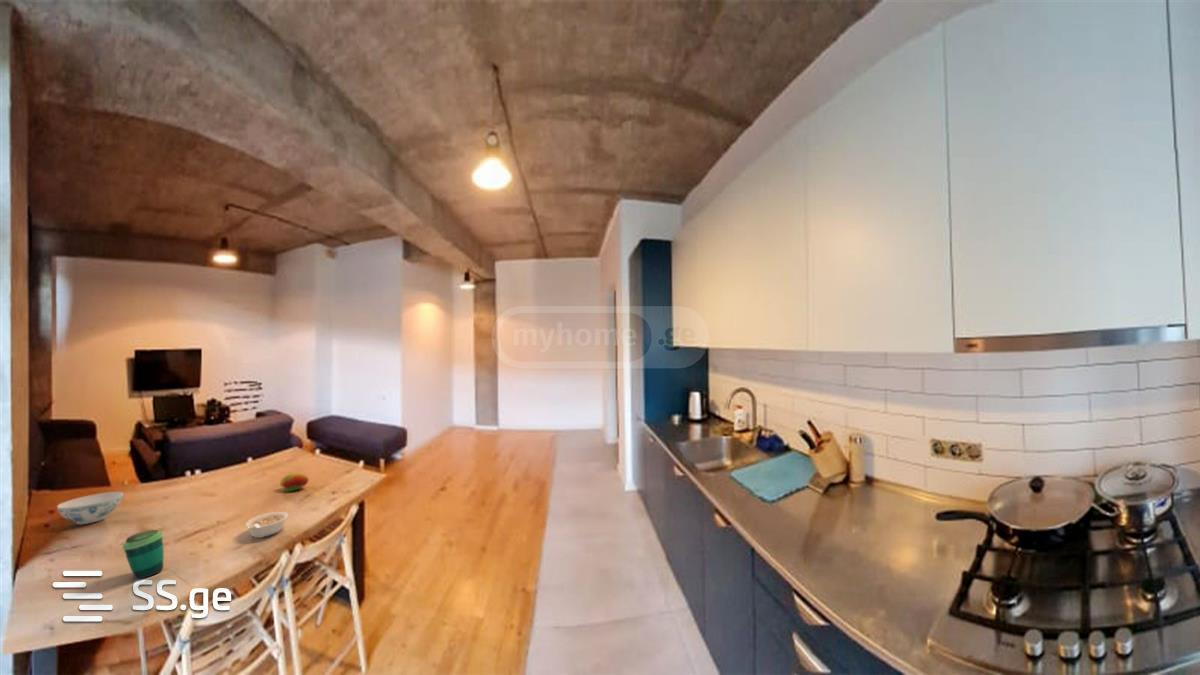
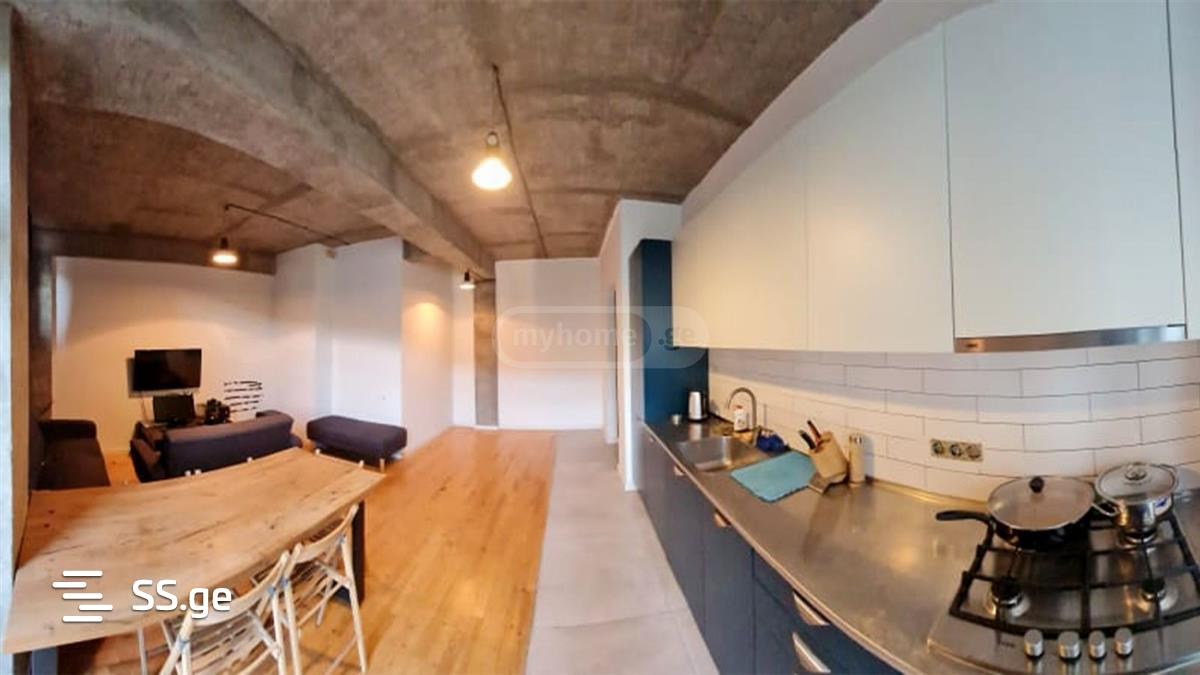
- cup [121,529,165,579]
- legume [244,511,289,539]
- chinaware [56,491,124,525]
- fruit [279,472,310,492]
